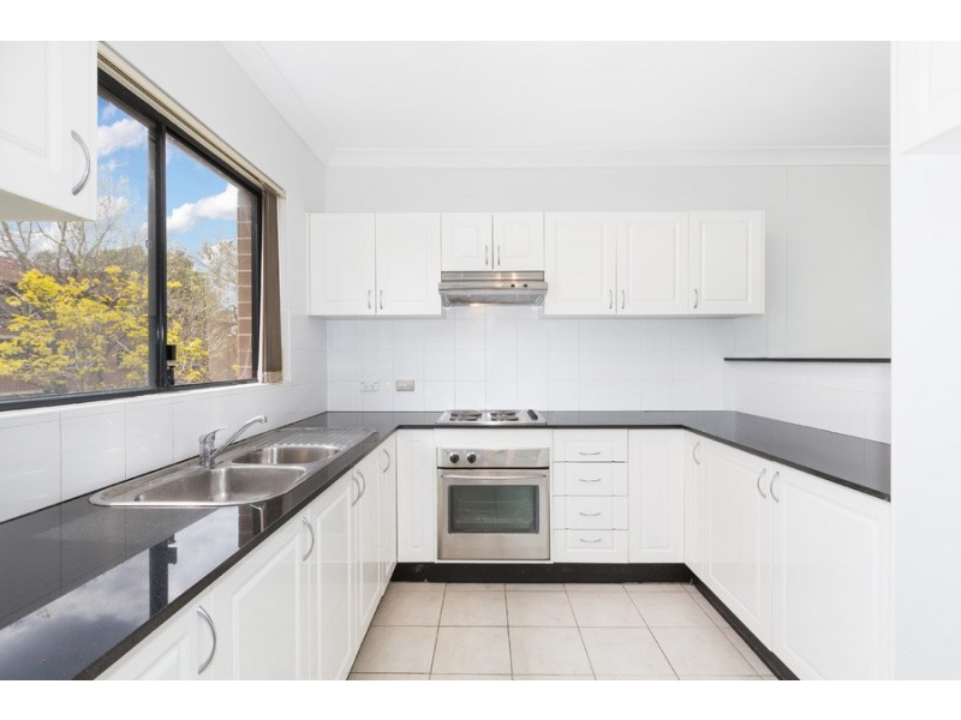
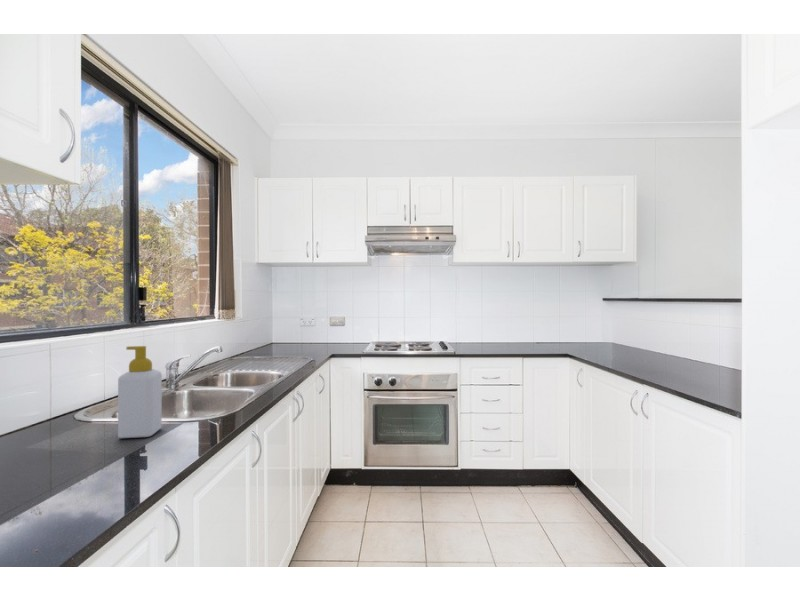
+ soap bottle [117,345,163,439]
